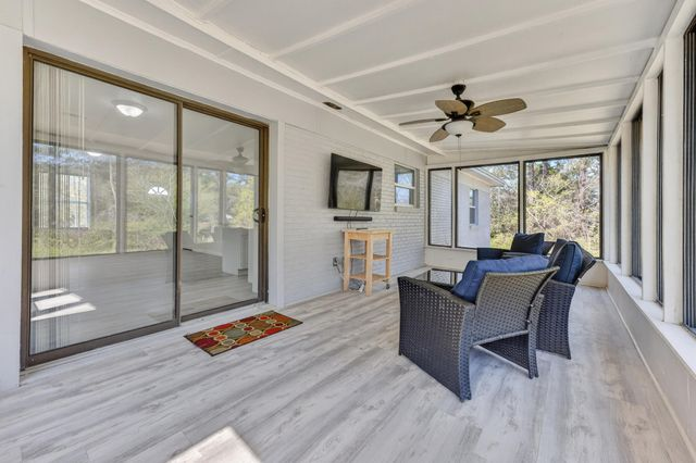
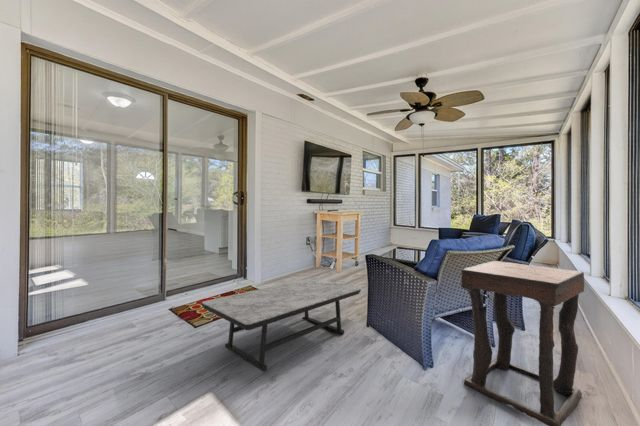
+ side table [460,260,585,426]
+ coffee table [200,277,362,373]
